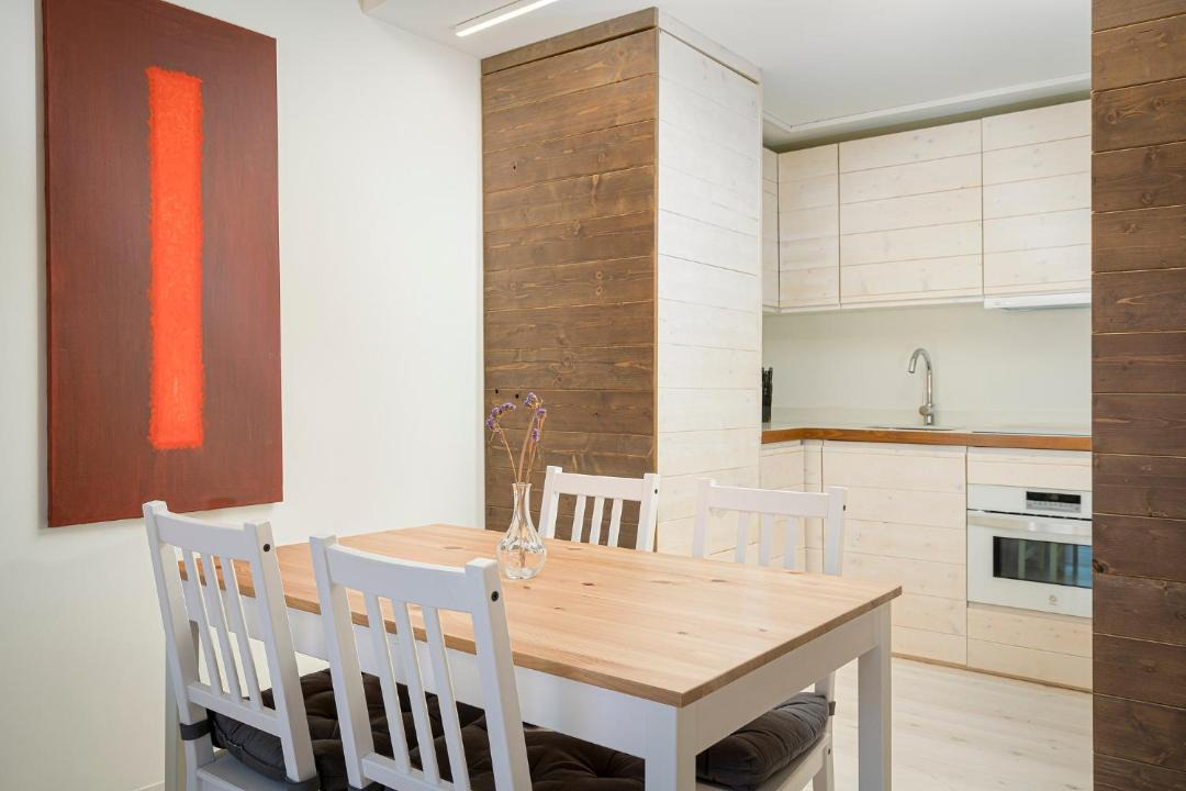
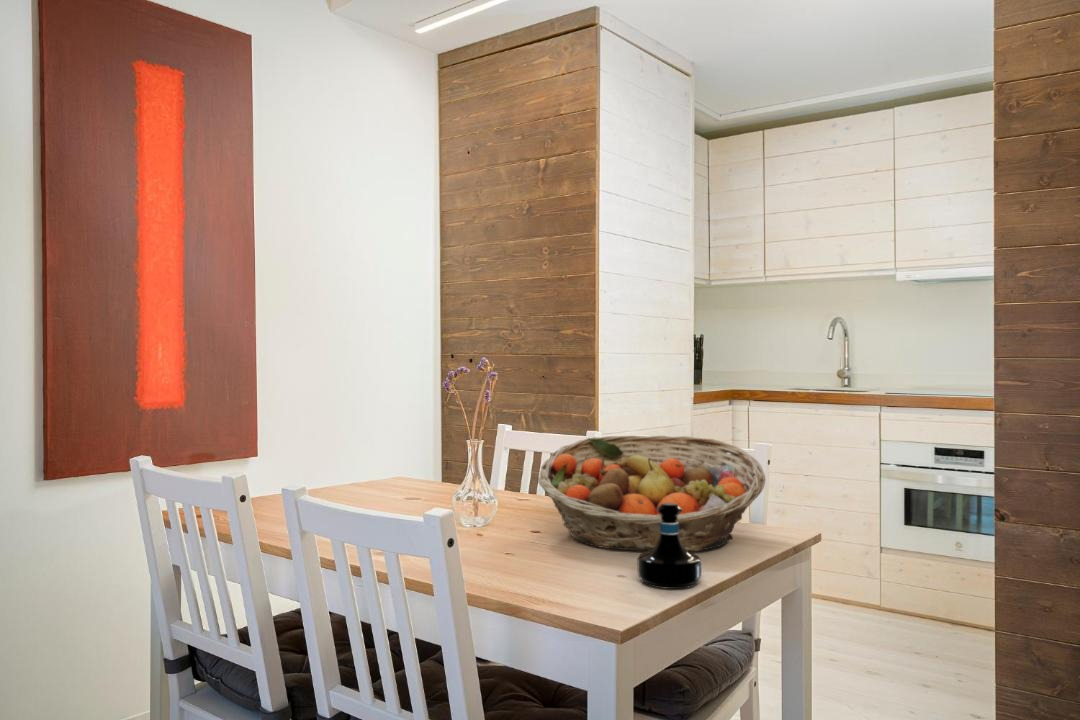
+ tequila bottle [637,503,702,590]
+ fruit basket [537,435,766,552]
